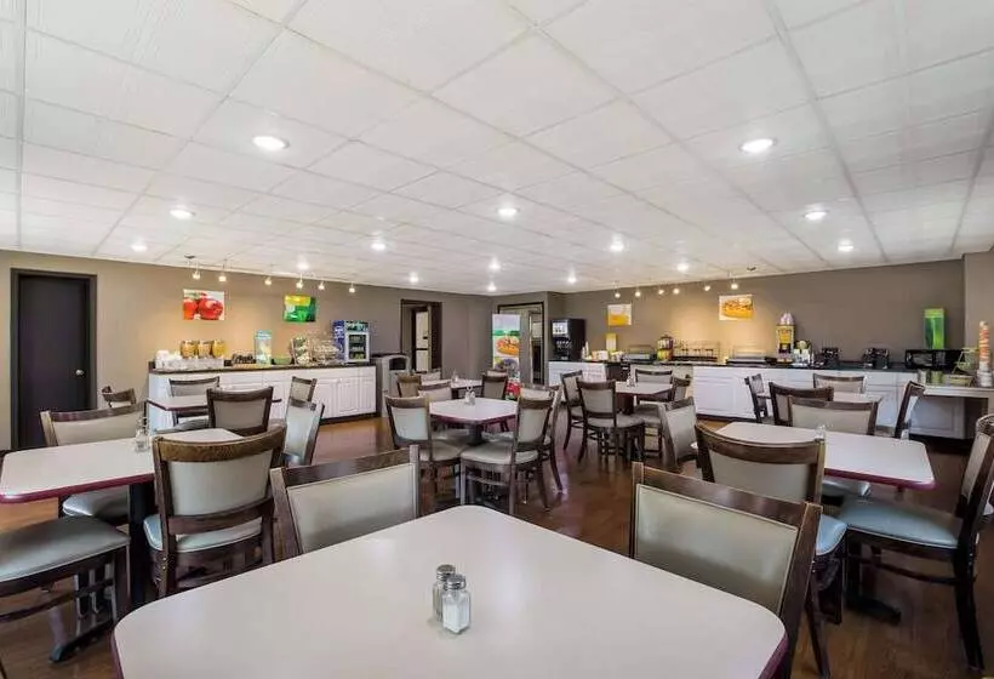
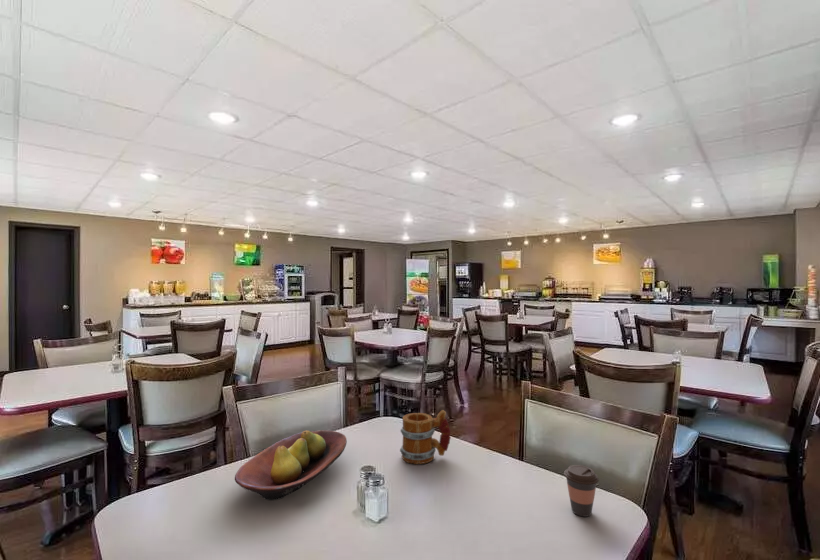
+ mug [399,409,452,465]
+ coffee cup [563,464,600,518]
+ fruit bowl [234,429,348,501]
